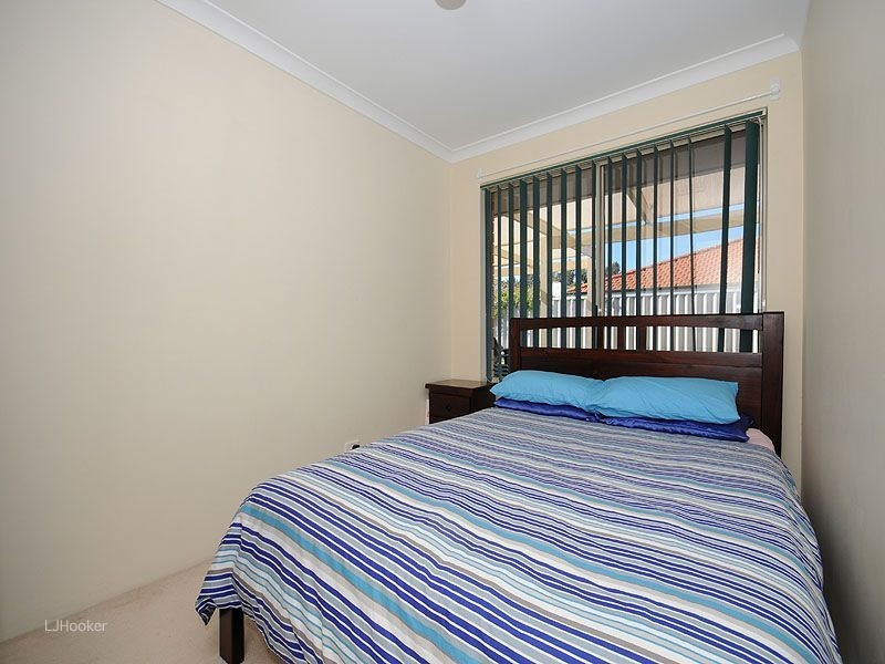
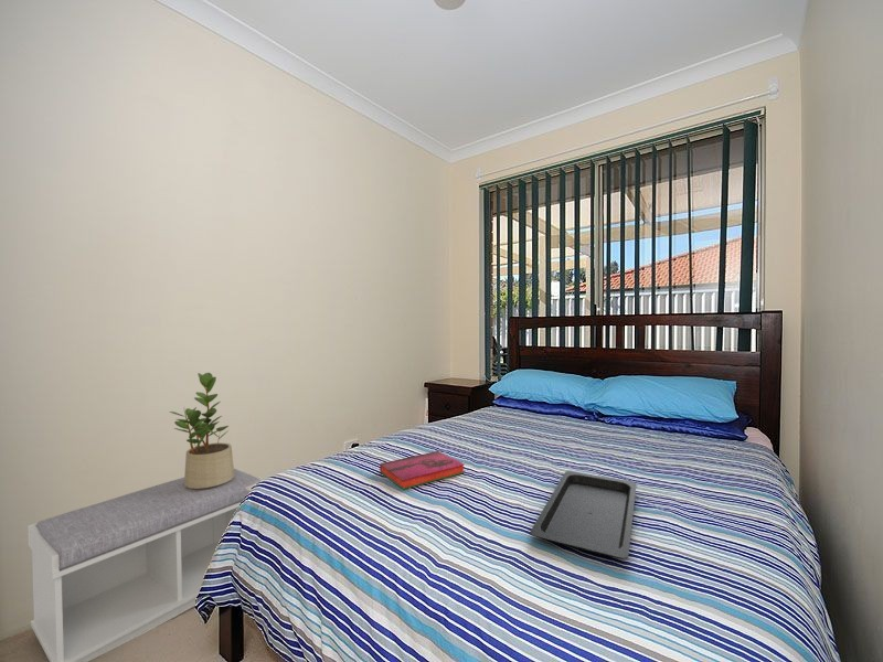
+ potted plant [168,372,235,489]
+ serving tray [529,470,637,559]
+ bench [26,468,264,662]
+ hardback book [379,450,466,490]
